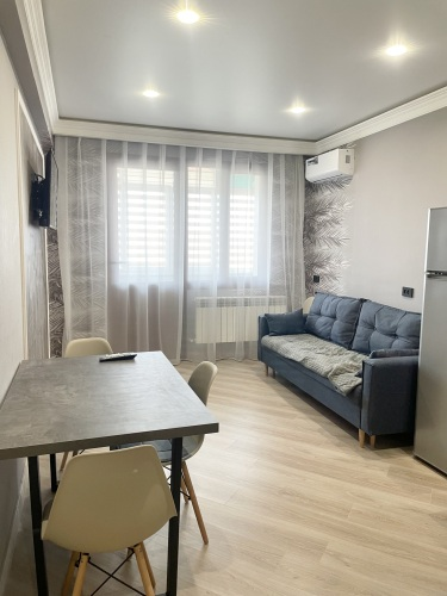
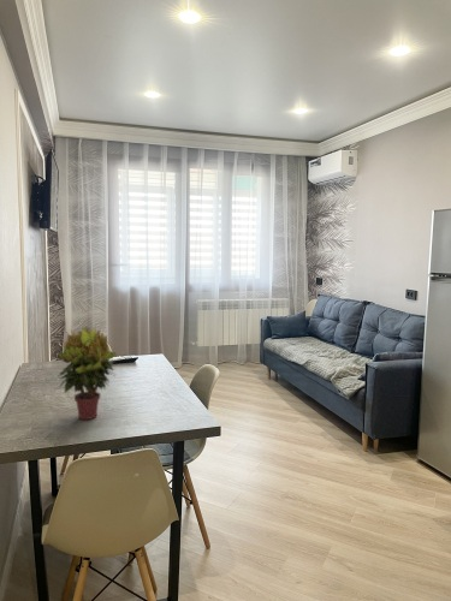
+ potted plant [57,326,118,421]
